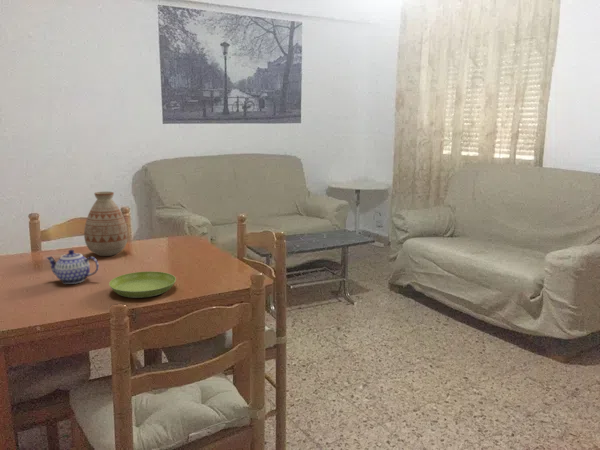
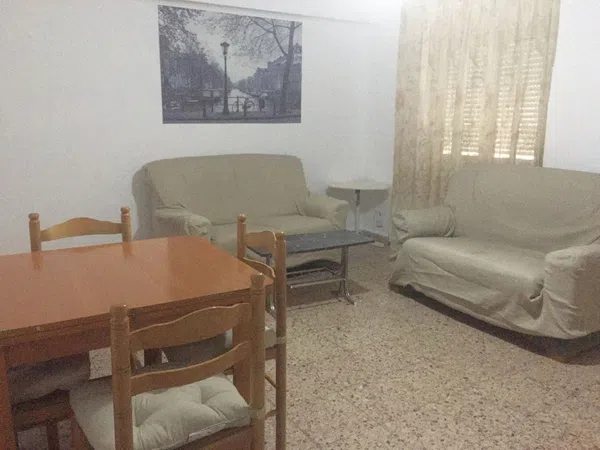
- vase [83,191,129,257]
- teapot [45,249,100,285]
- saucer [108,270,177,299]
